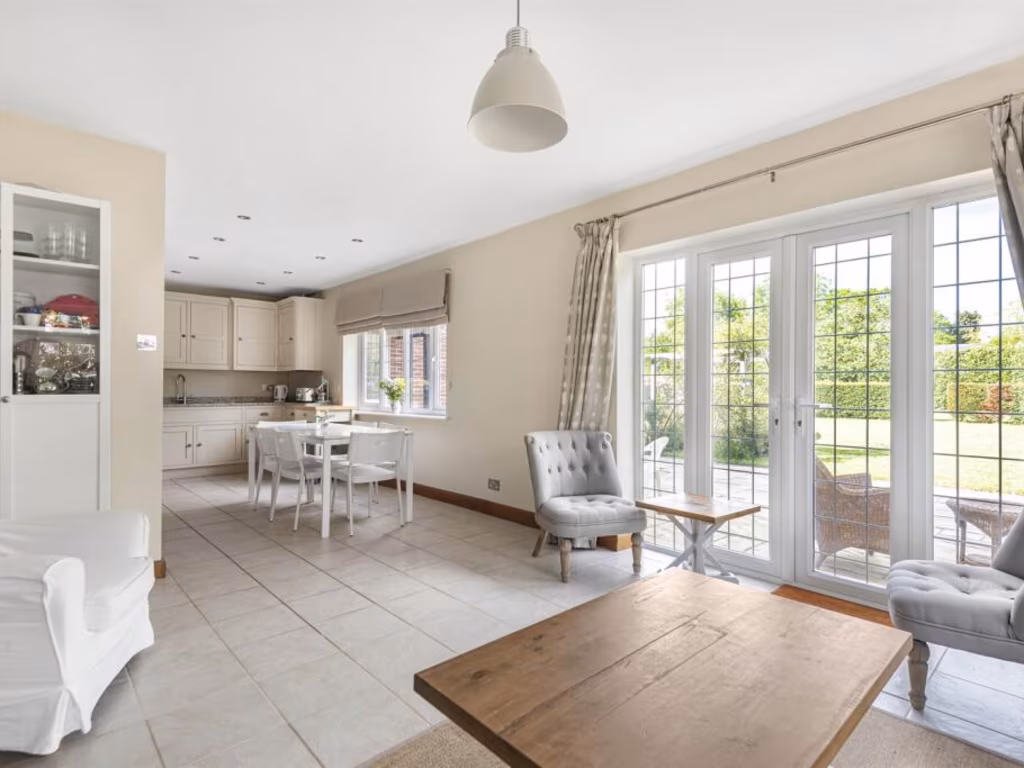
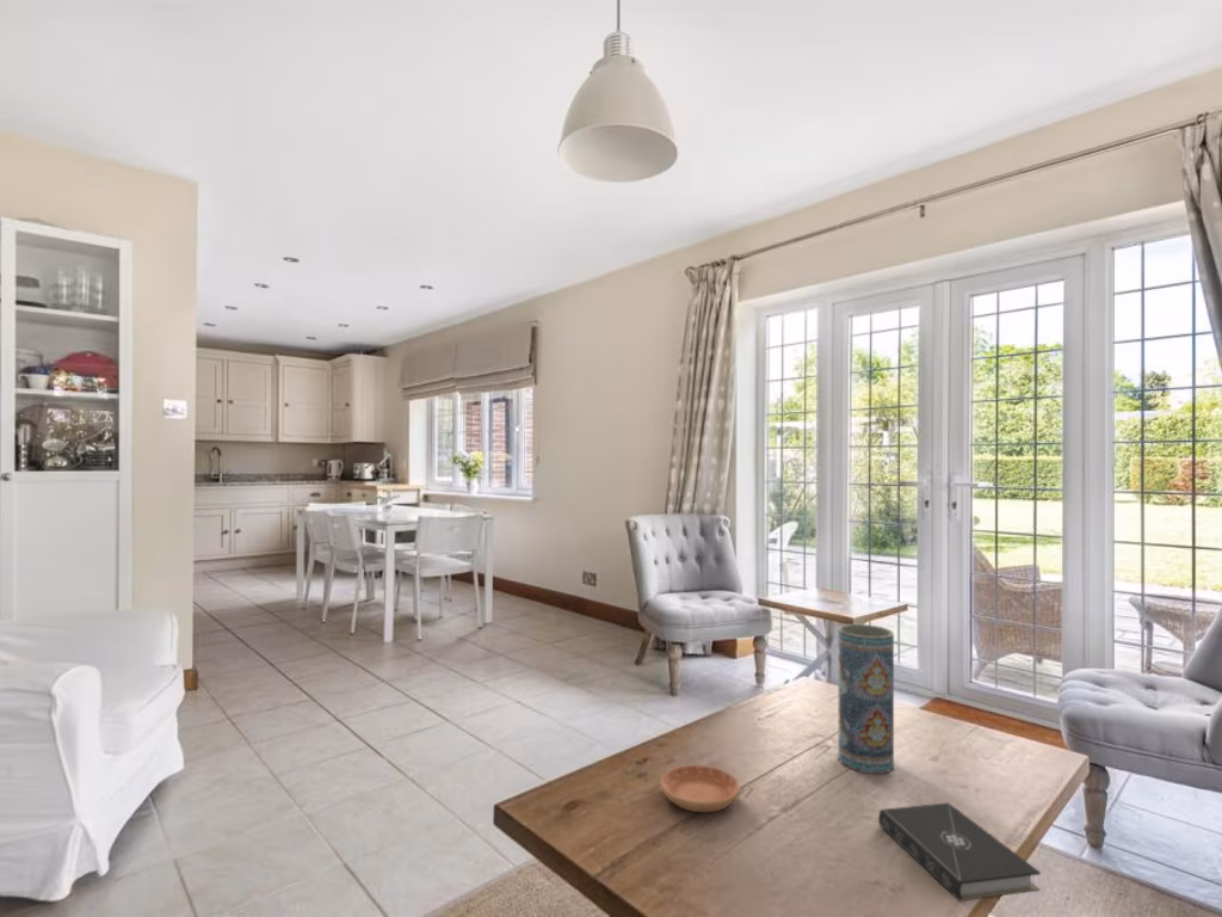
+ vase [838,623,895,775]
+ book [877,801,1042,903]
+ saucer [660,764,741,813]
